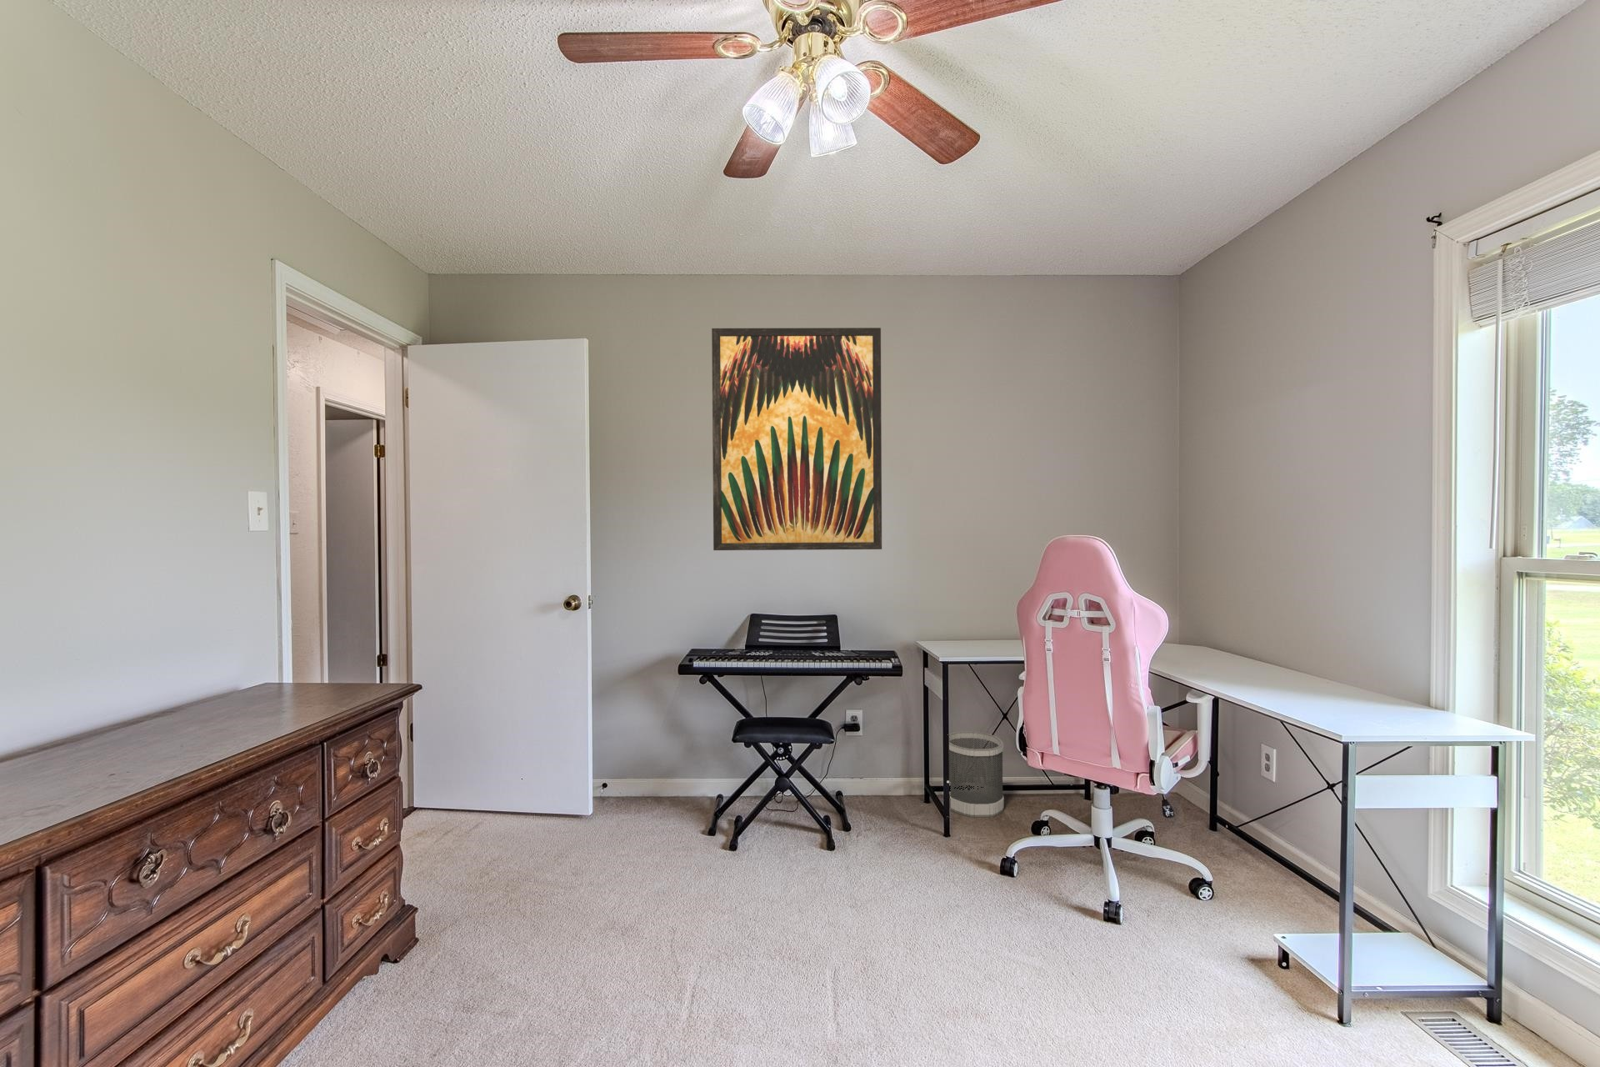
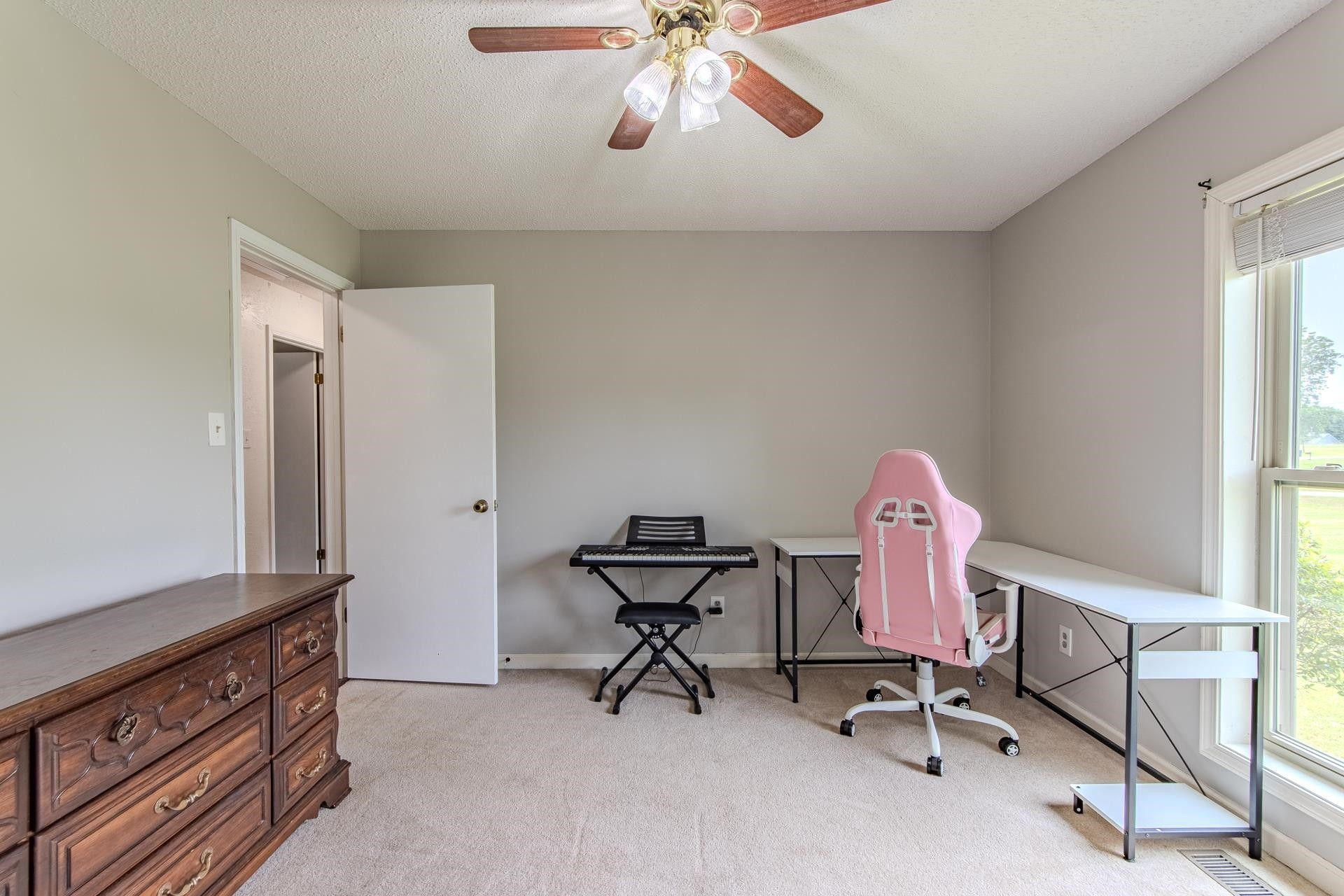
- wastebasket [949,730,1005,818]
- wall art [711,326,882,551]
